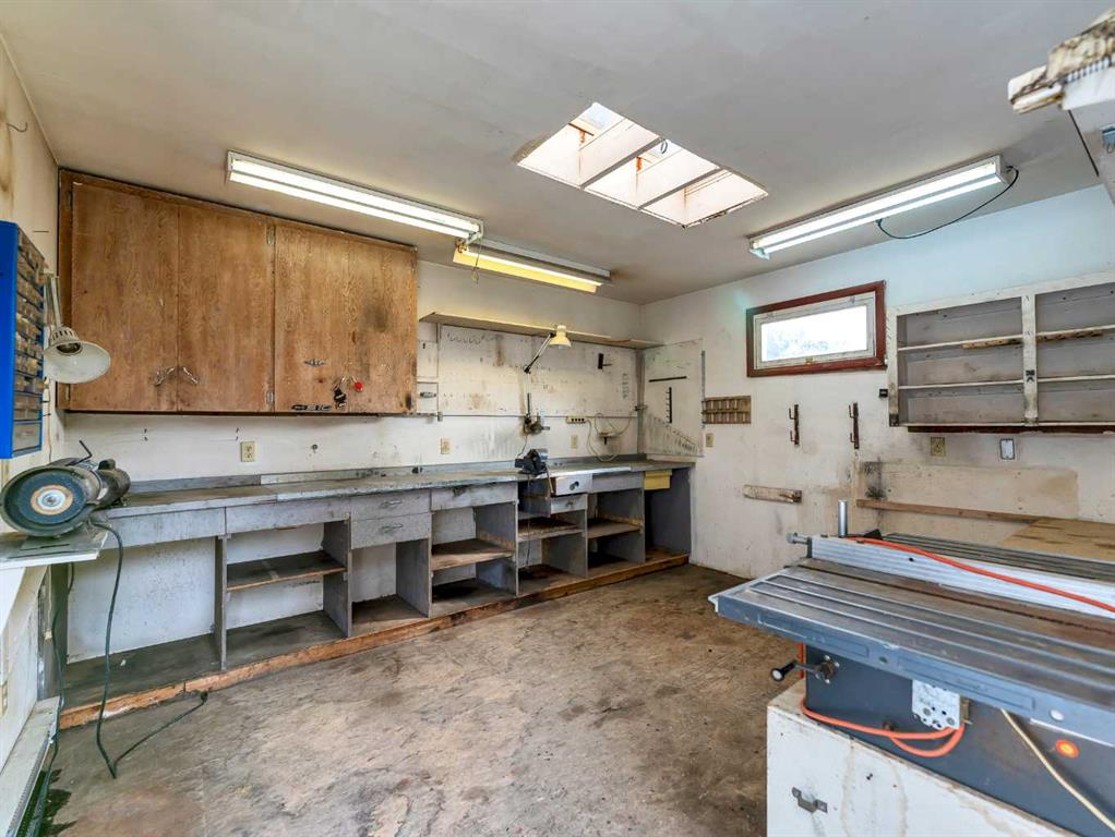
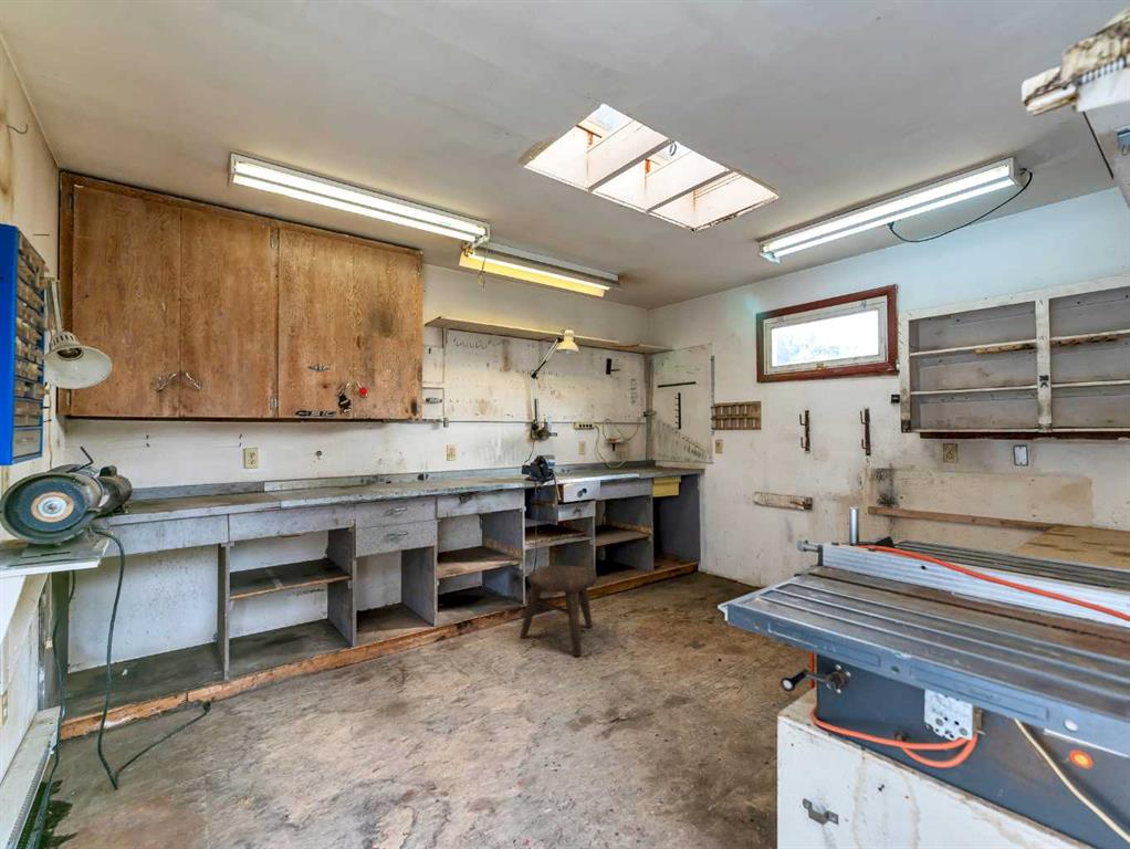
+ stool [520,564,598,658]
